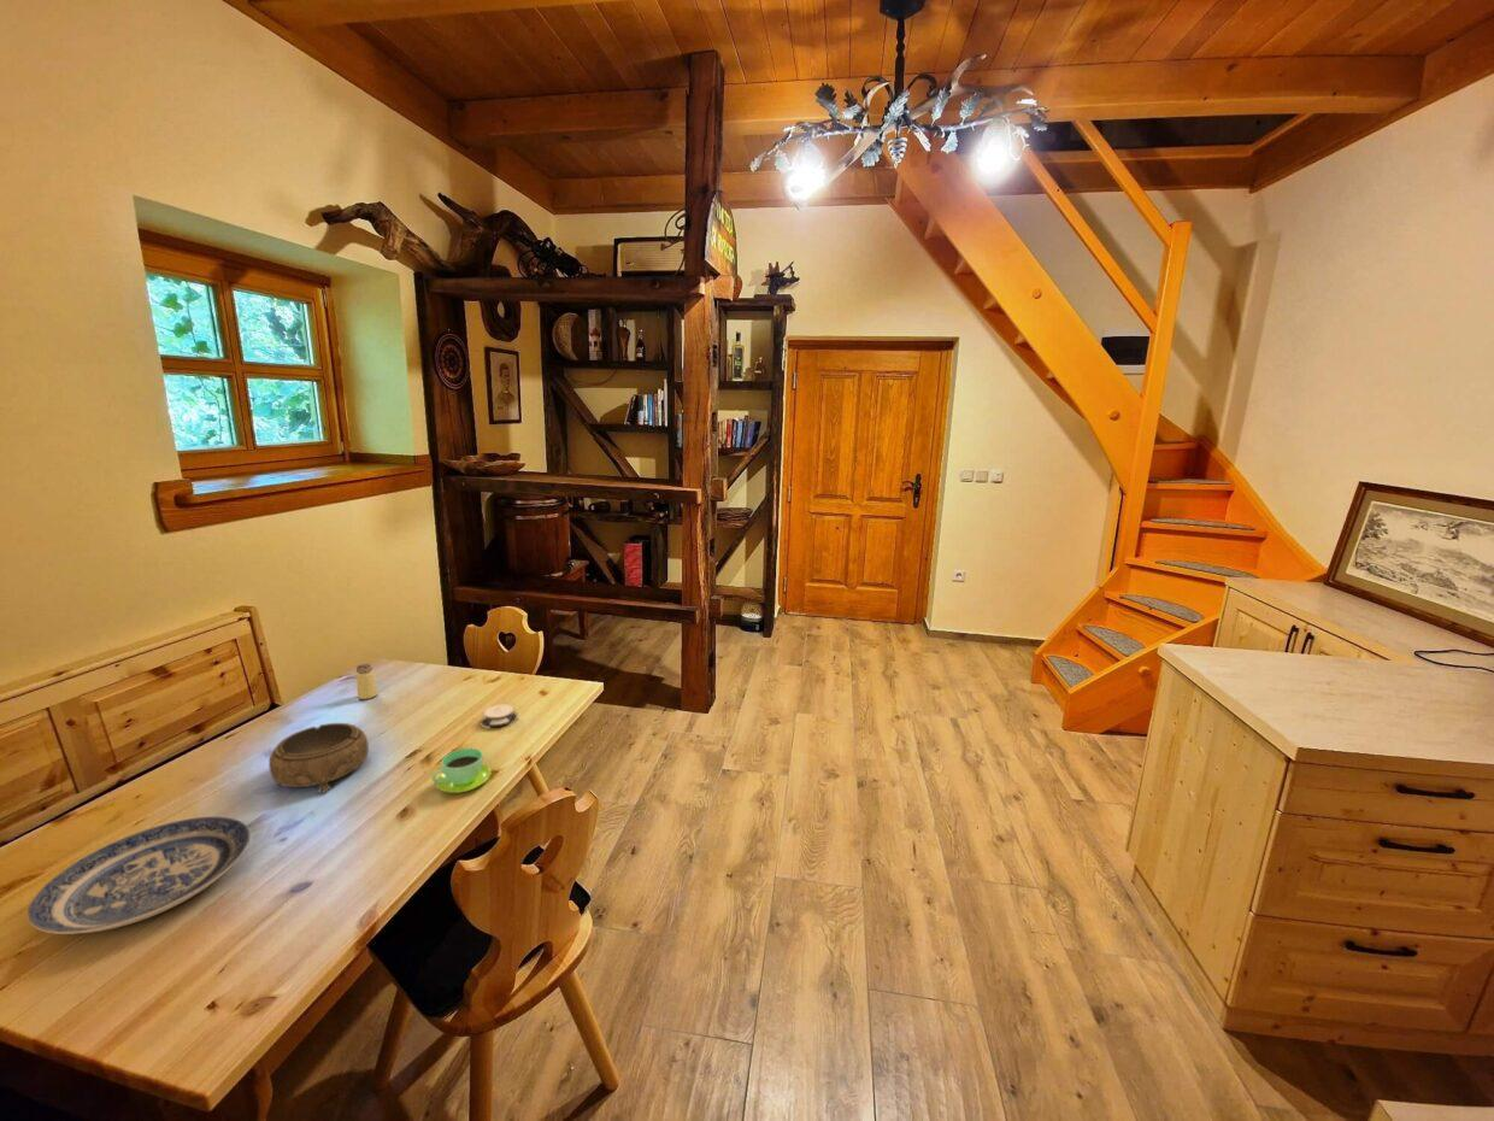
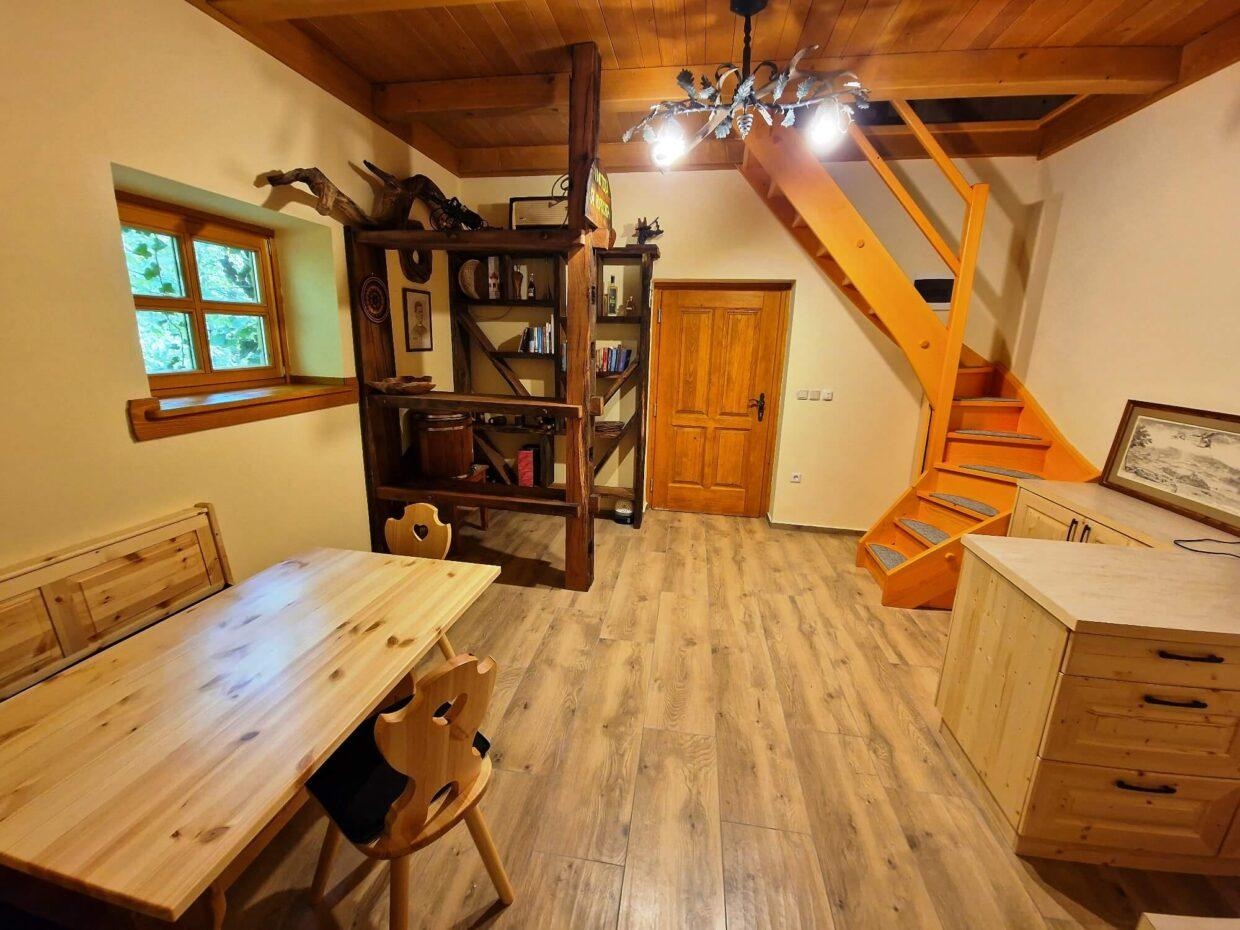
- plate [27,816,252,935]
- architectural model [478,704,520,729]
- decorative bowl [267,722,370,794]
- cup [430,747,493,794]
- saltshaker [355,663,378,700]
